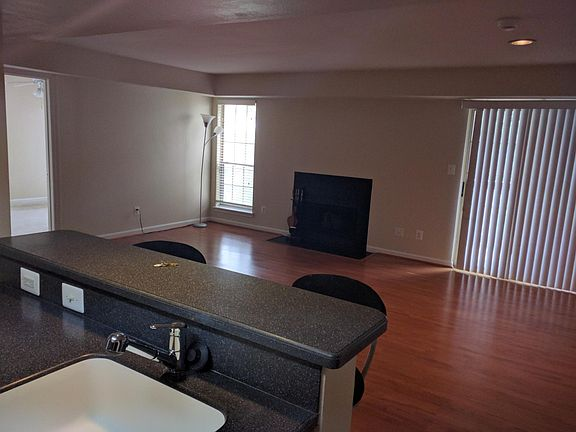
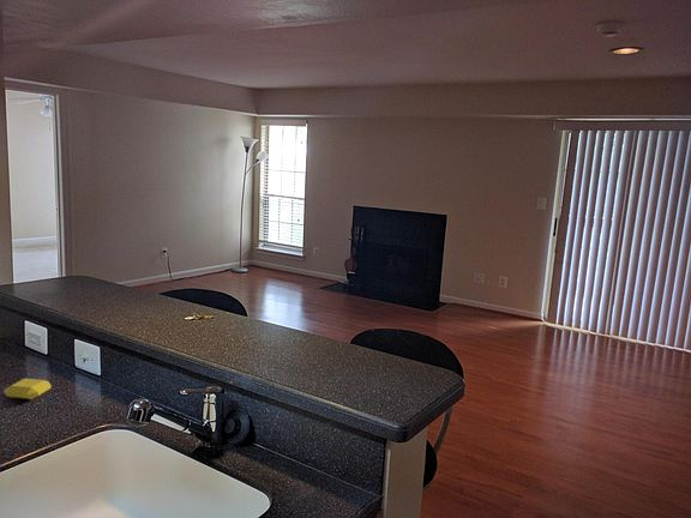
+ soap bar [4,378,52,400]
